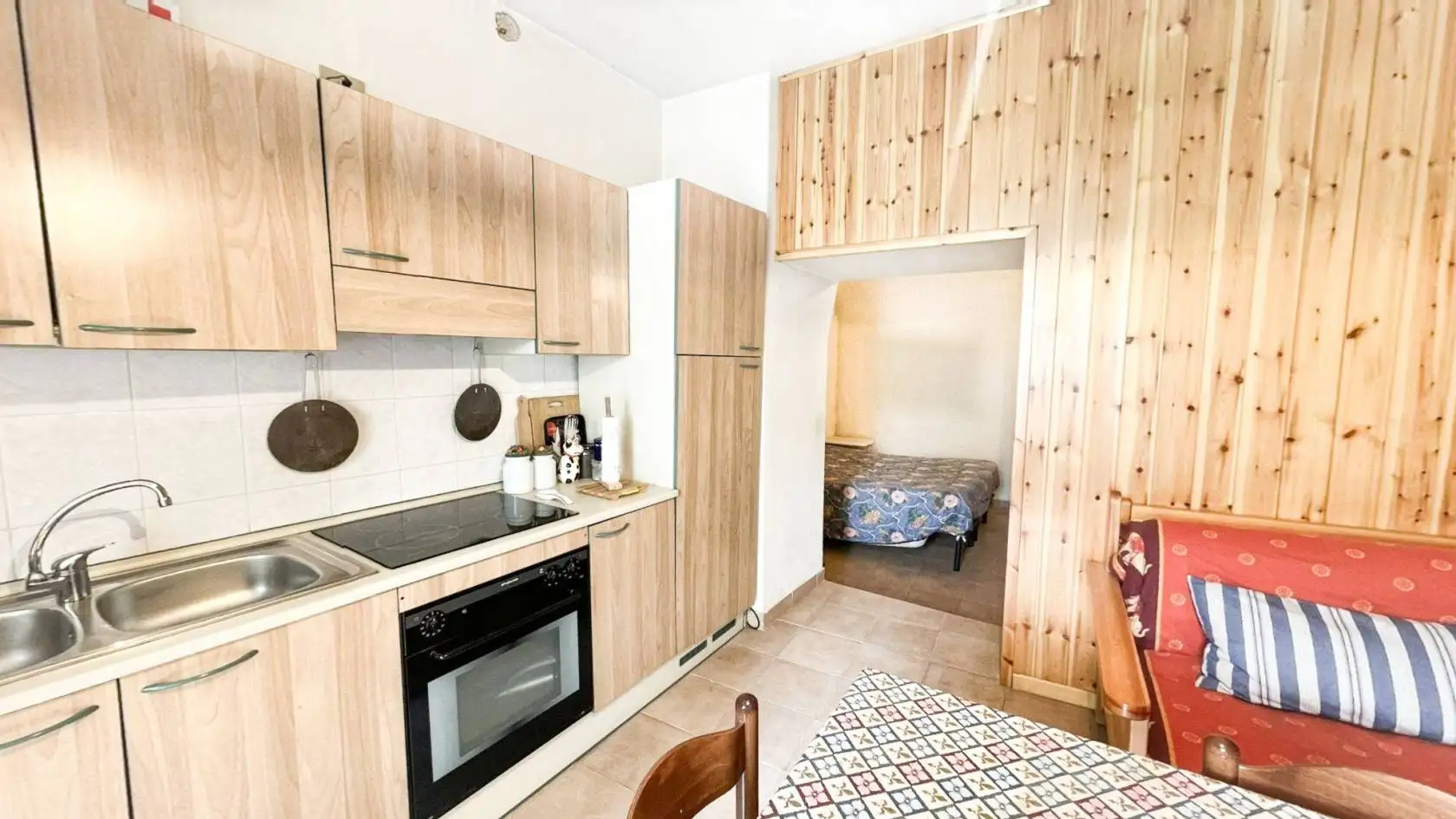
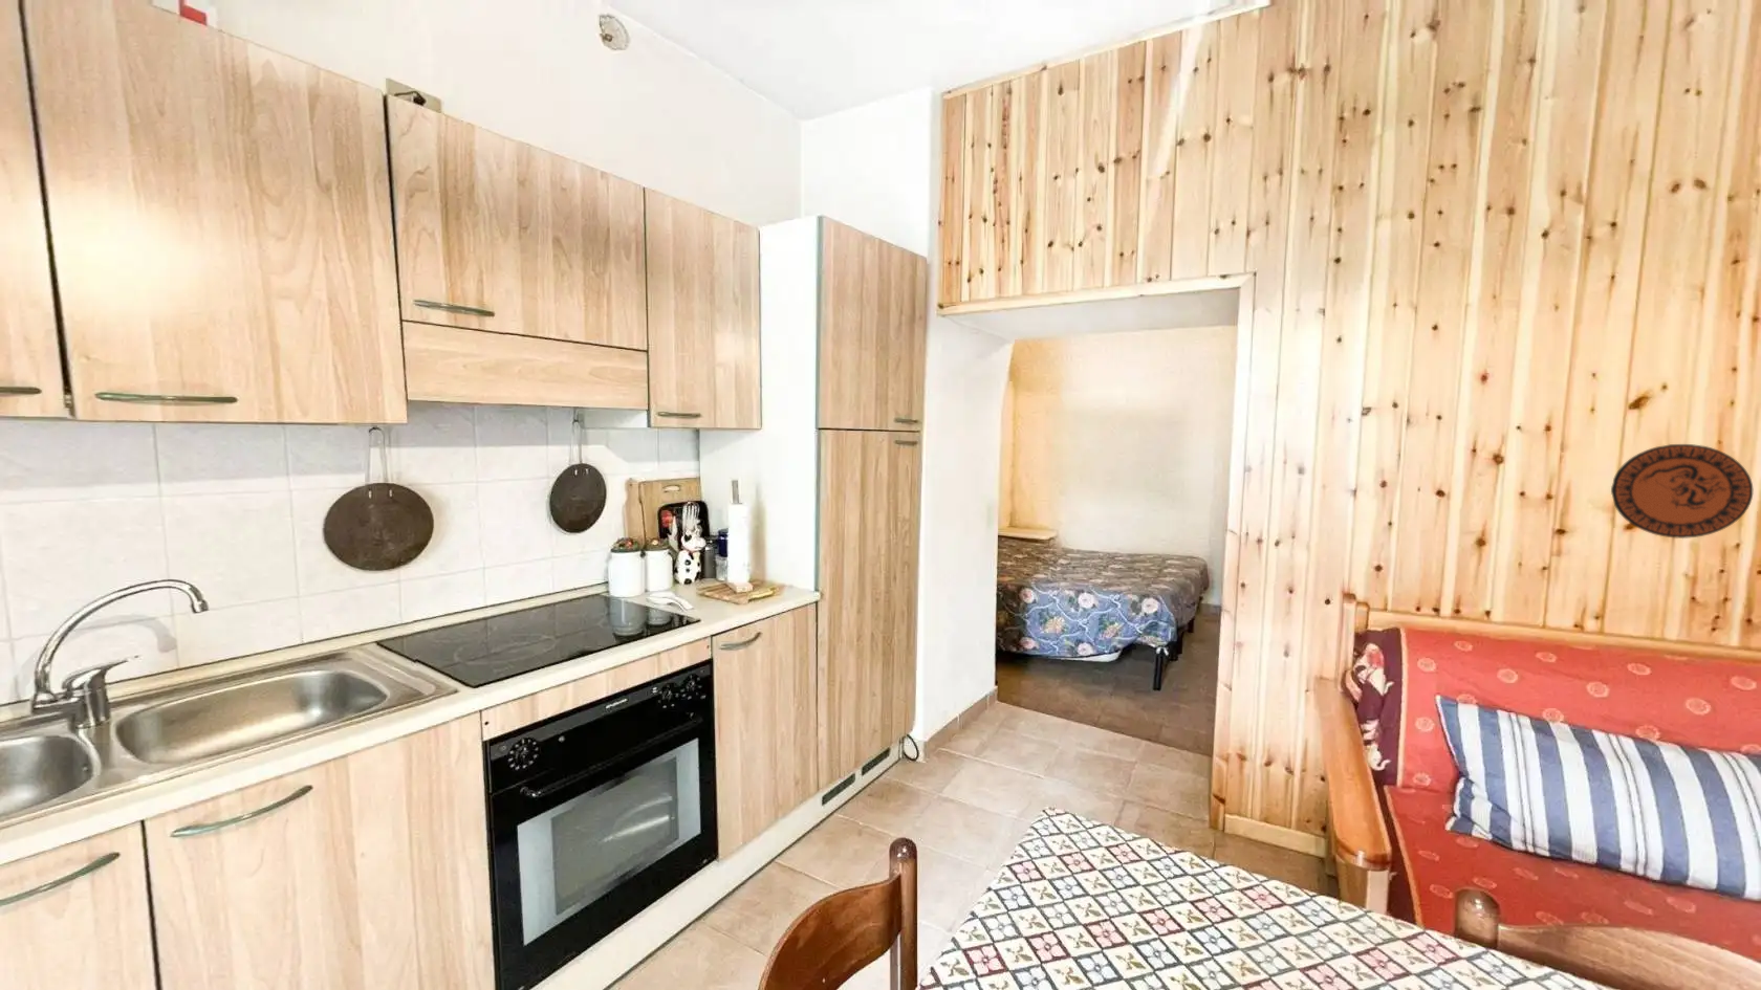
+ decorative plate [1610,444,1754,539]
